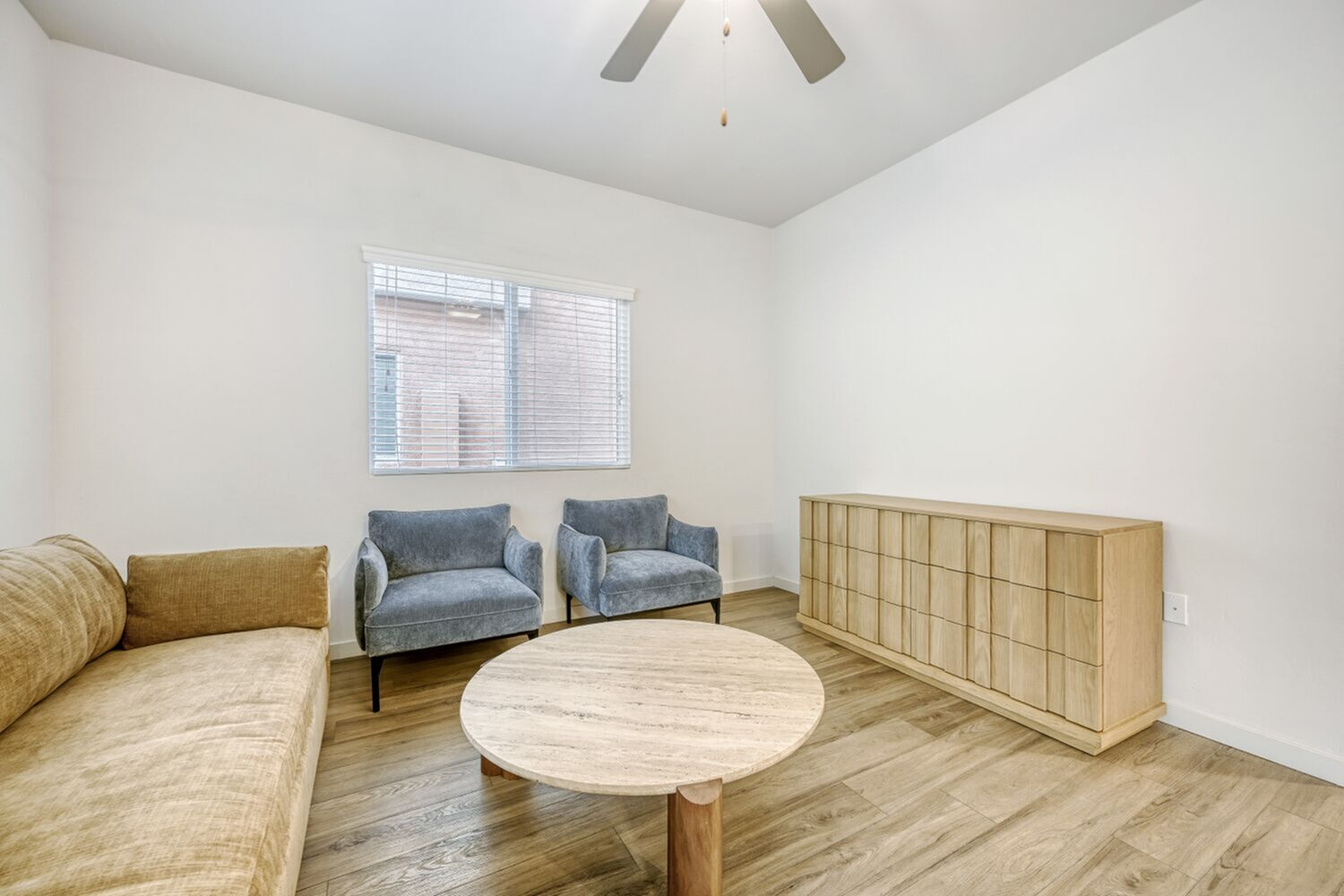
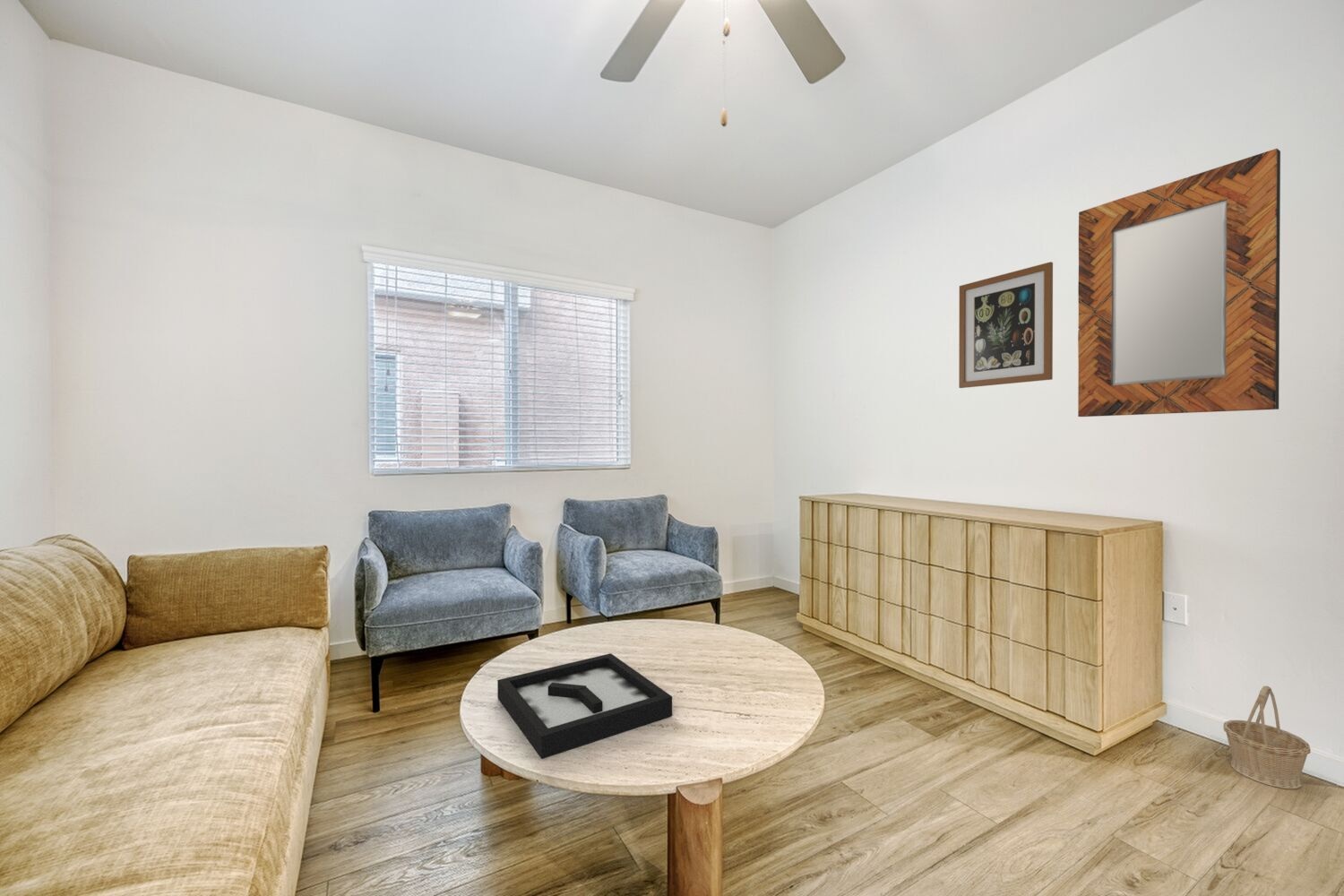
+ wall art [958,261,1054,389]
+ home mirror [1077,148,1281,418]
+ basket [1223,685,1312,789]
+ decorative tray [496,652,673,759]
